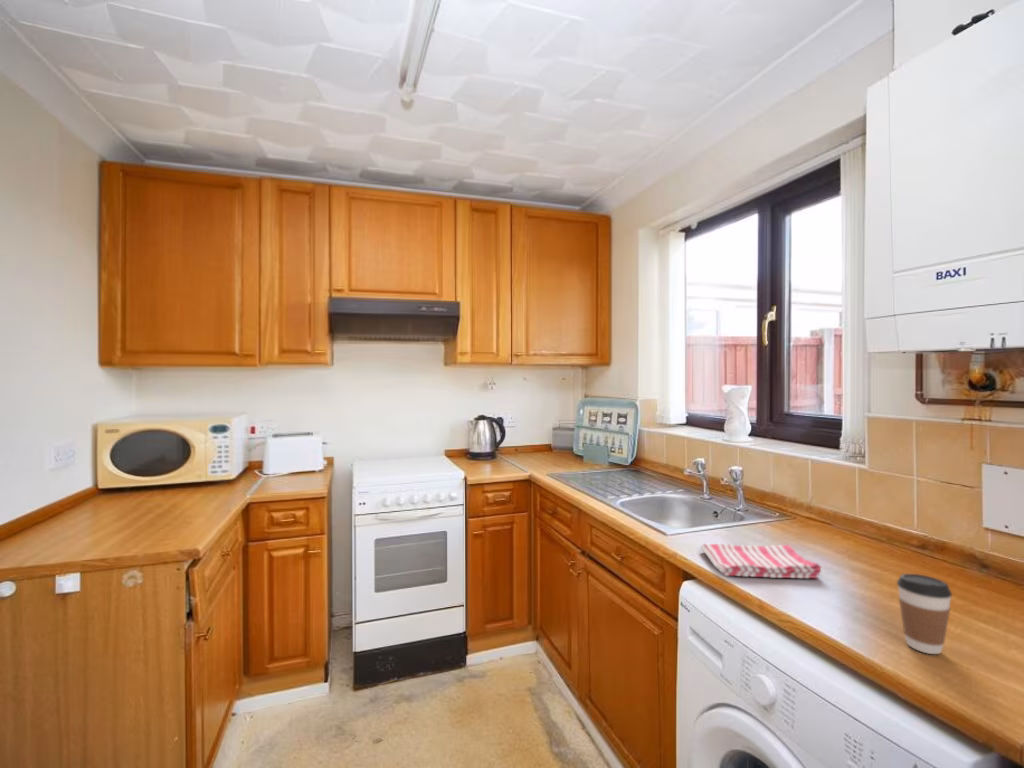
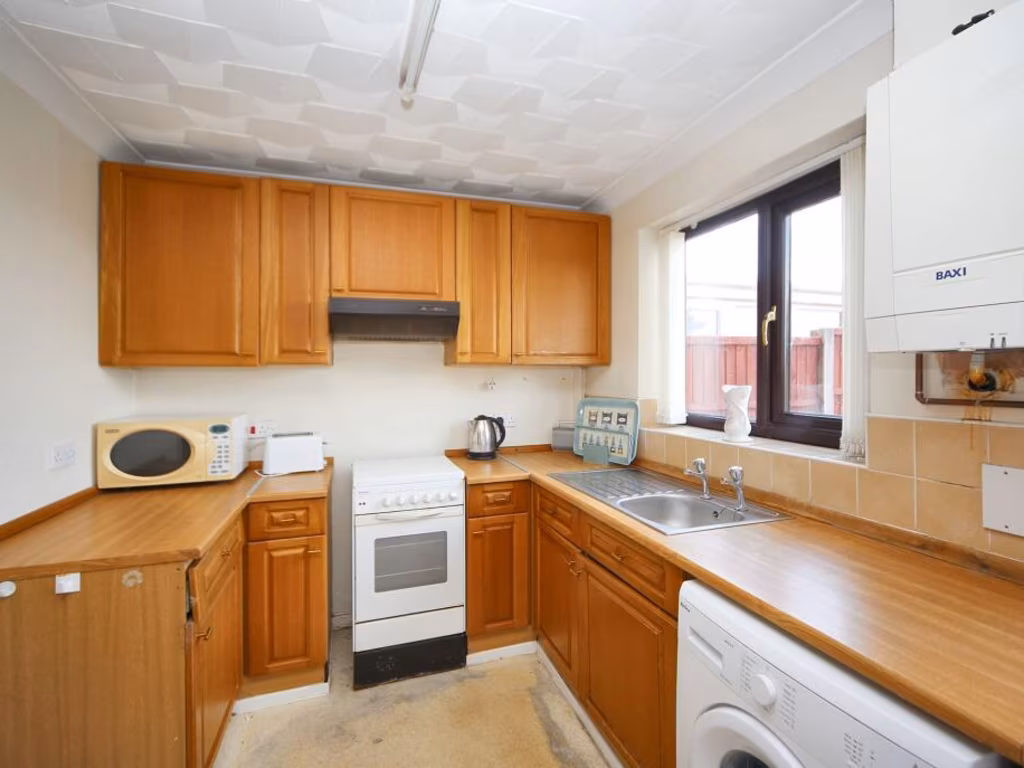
- dish towel [700,543,823,579]
- coffee cup [896,573,953,655]
